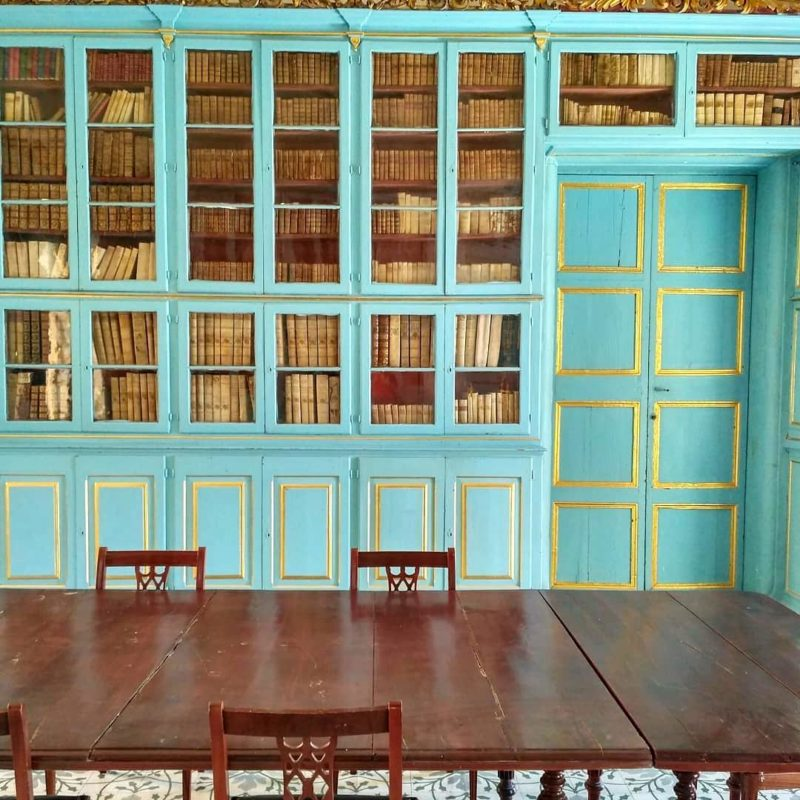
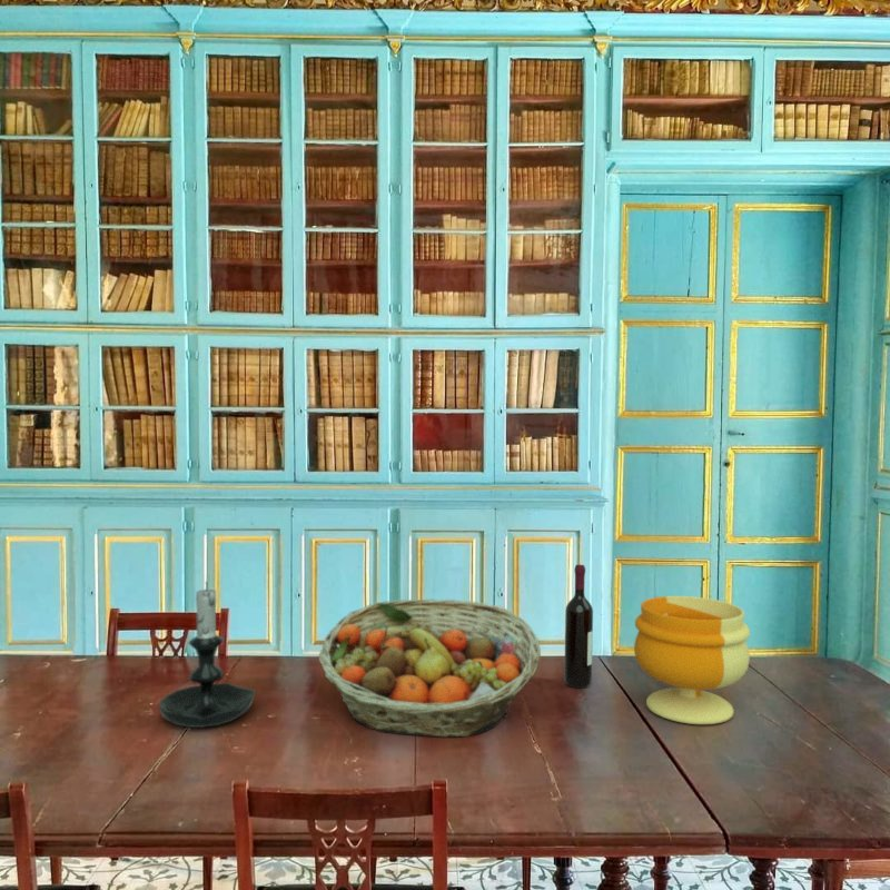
+ fruit basket [318,599,542,739]
+ wine bottle [563,564,594,689]
+ candle holder [157,581,257,729]
+ footed bowl [633,595,751,725]
